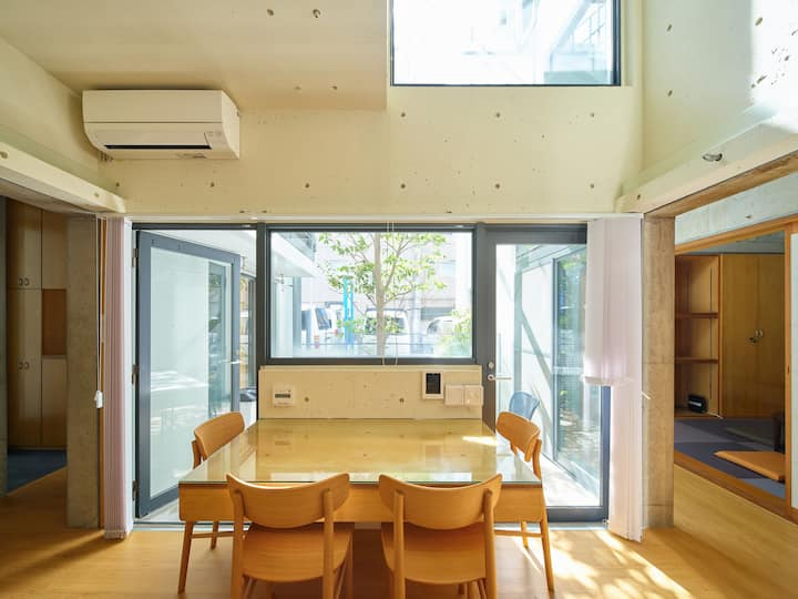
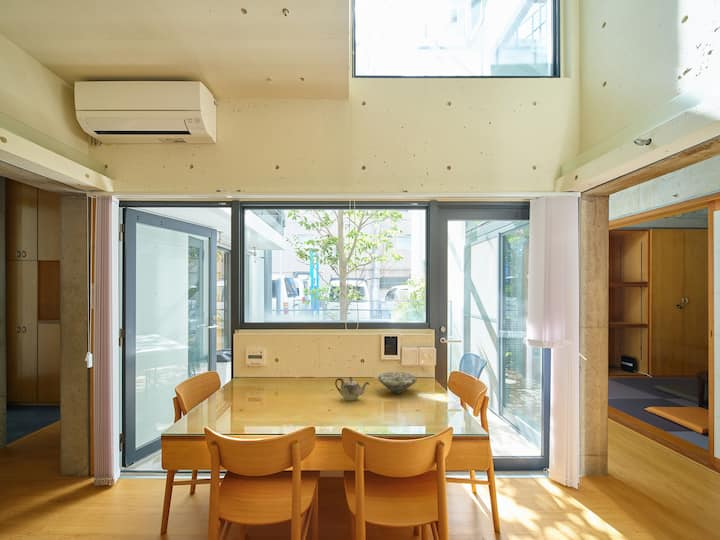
+ teapot [334,376,371,402]
+ bowl [377,371,418,394]
